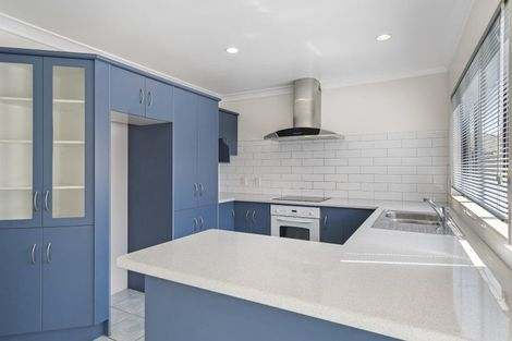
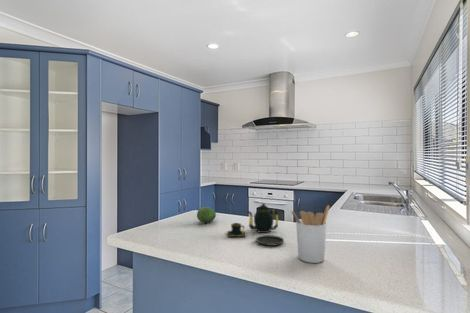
+ utensil holder [290,204,330,264]
+ fruit [196,206,217,224]
+ teapot [226,202,285,247]
